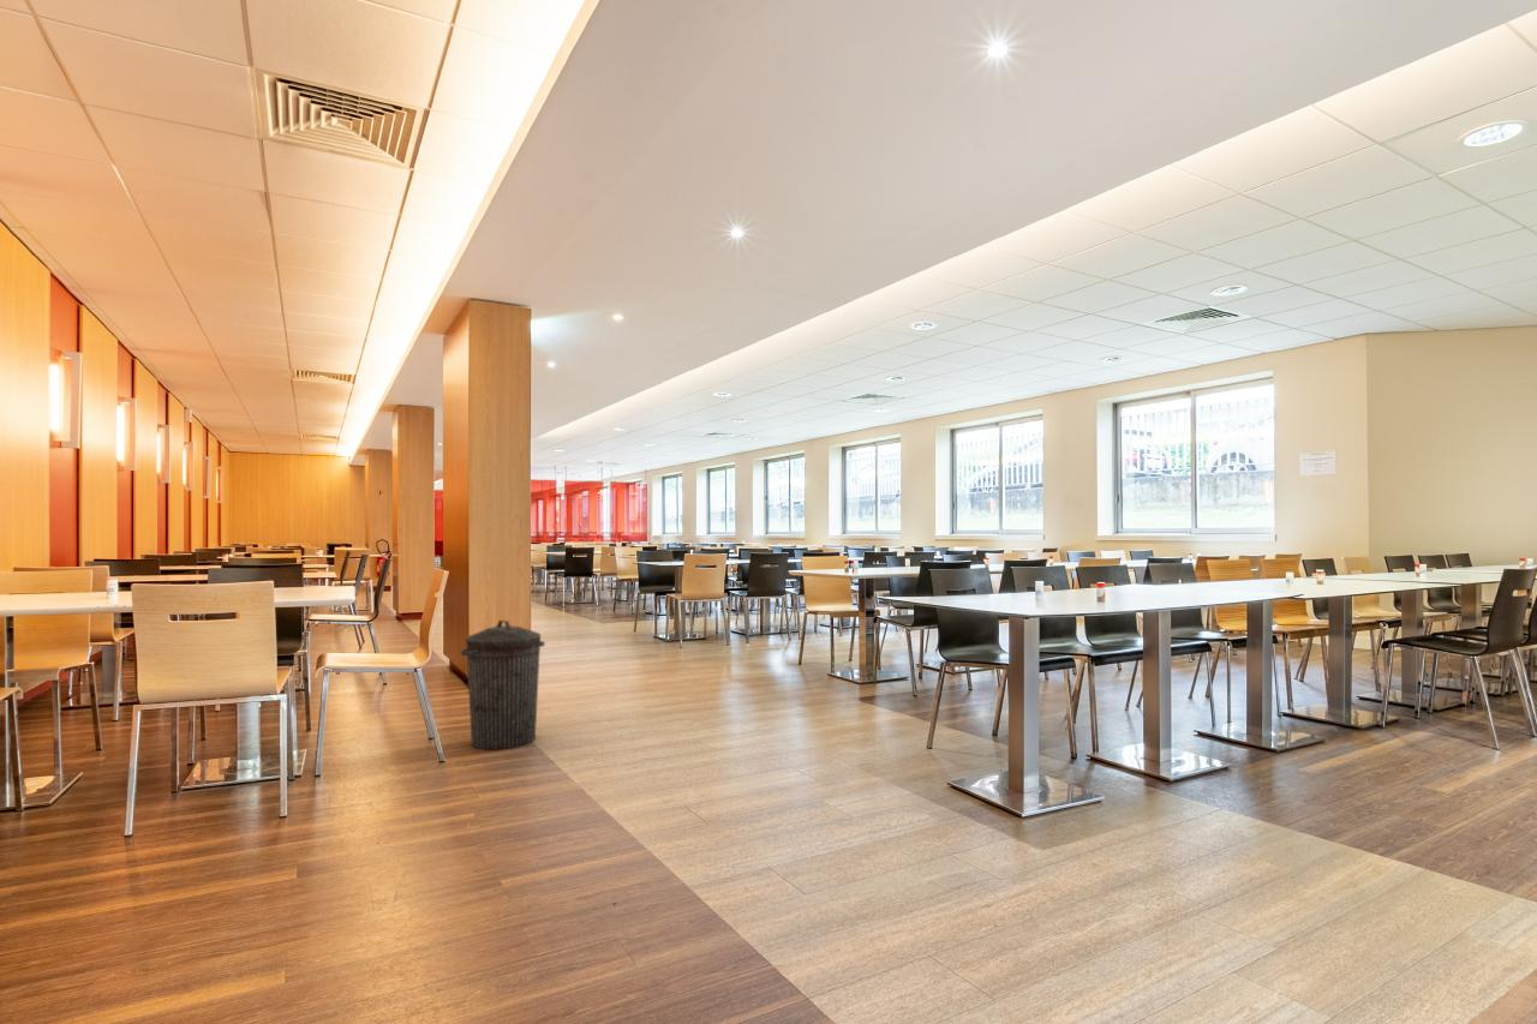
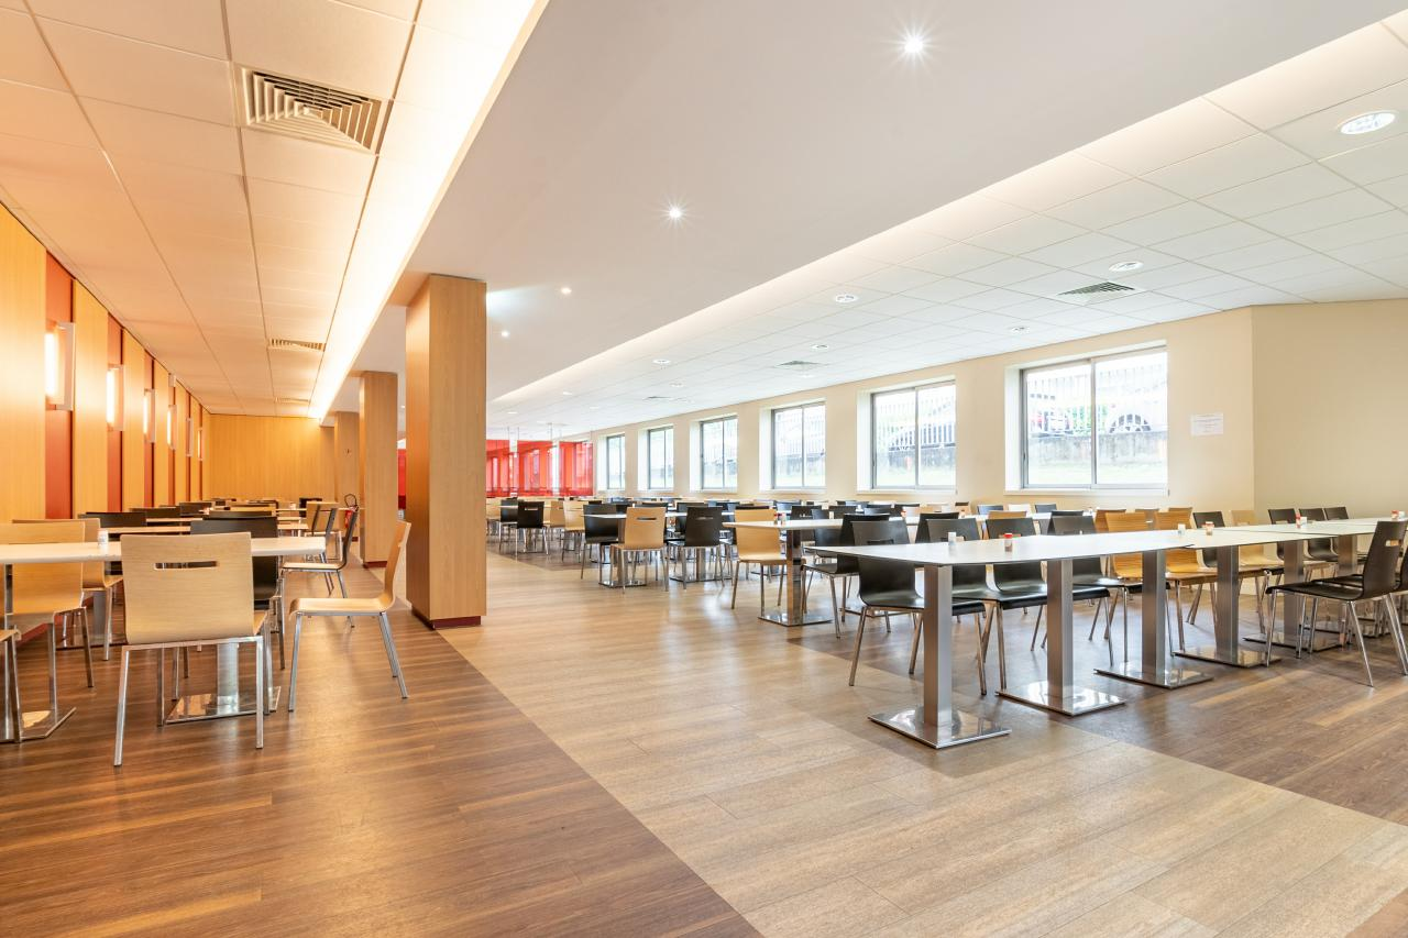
- trash can [460,619,545,750]
